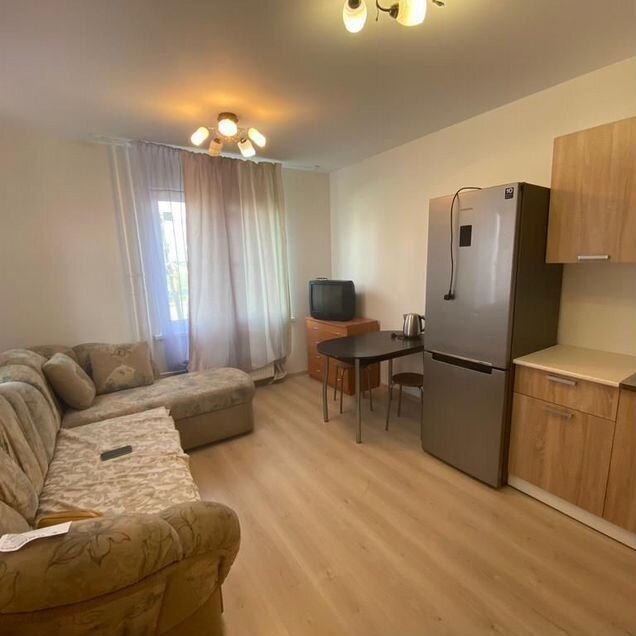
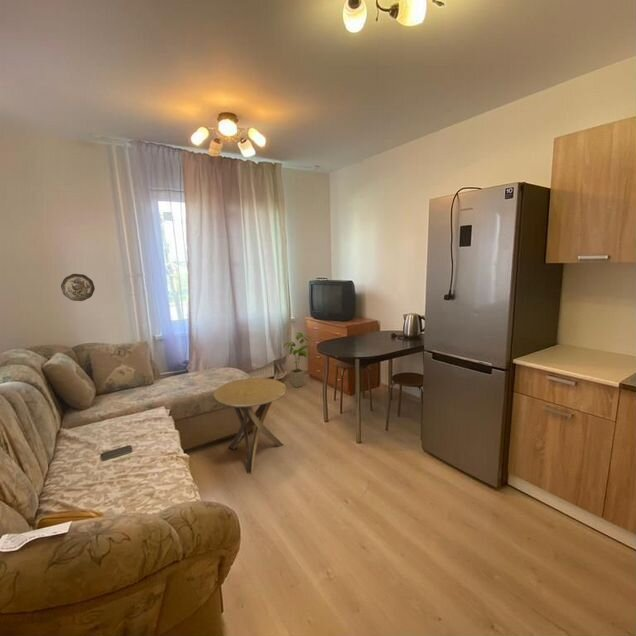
+ house plant [283,331,313,389]
+ side table [212,377,287,475]
+ decorative plate [60,273,96,302]
